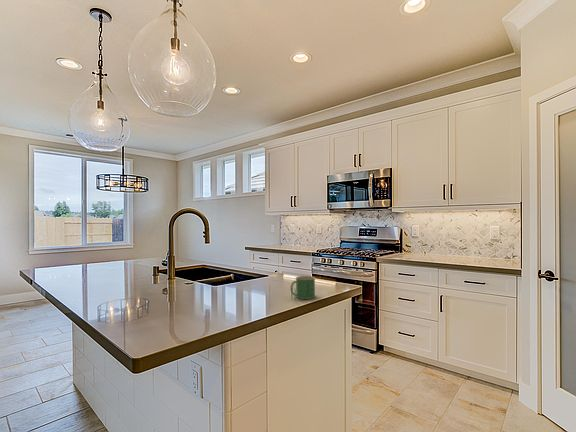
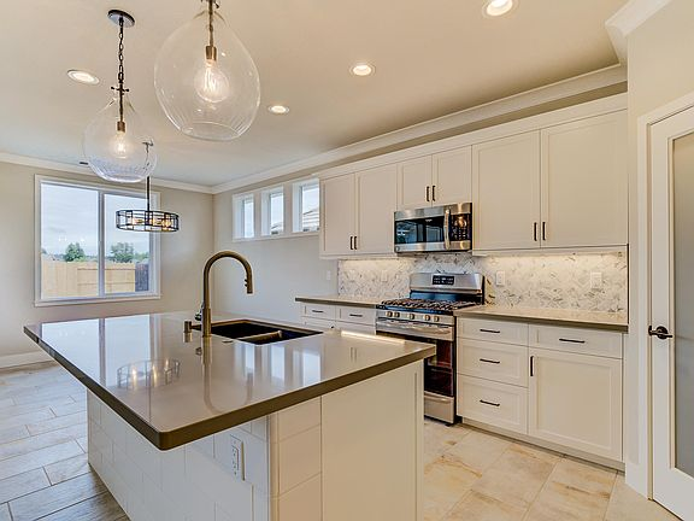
- mug [289,275,316,300]
